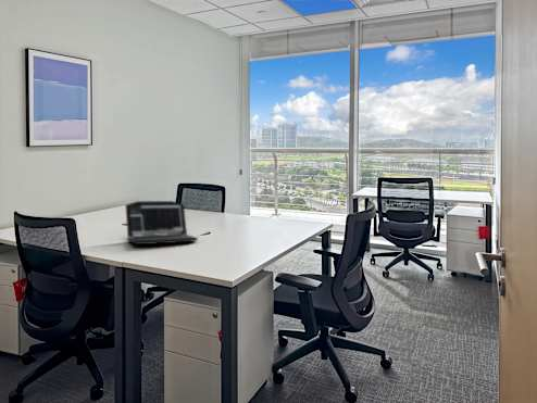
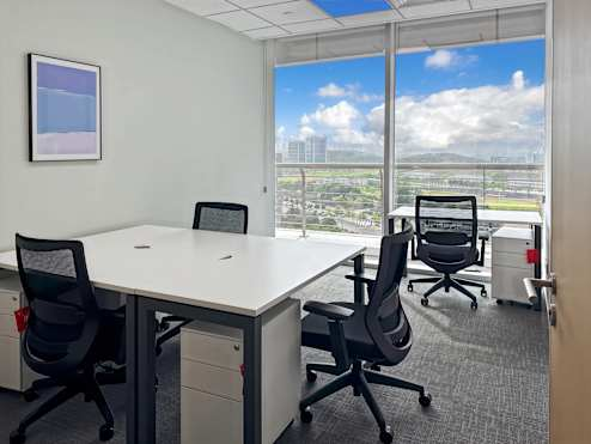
- laptop [124,200,199,245]
